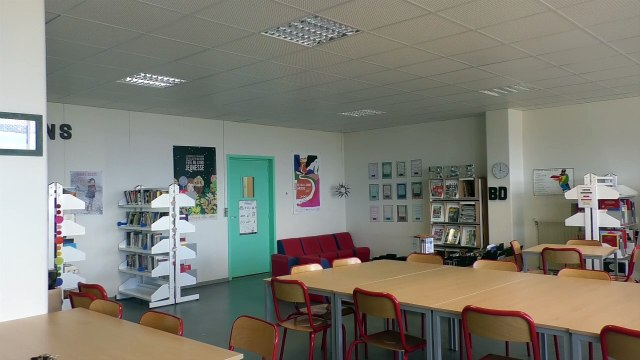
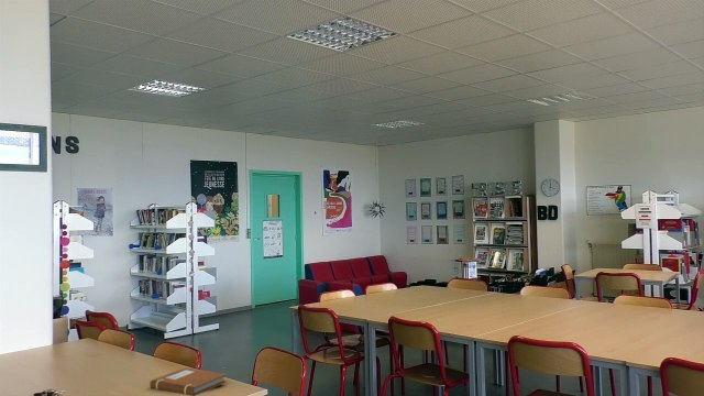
+ notebook [148,366,228,396]
